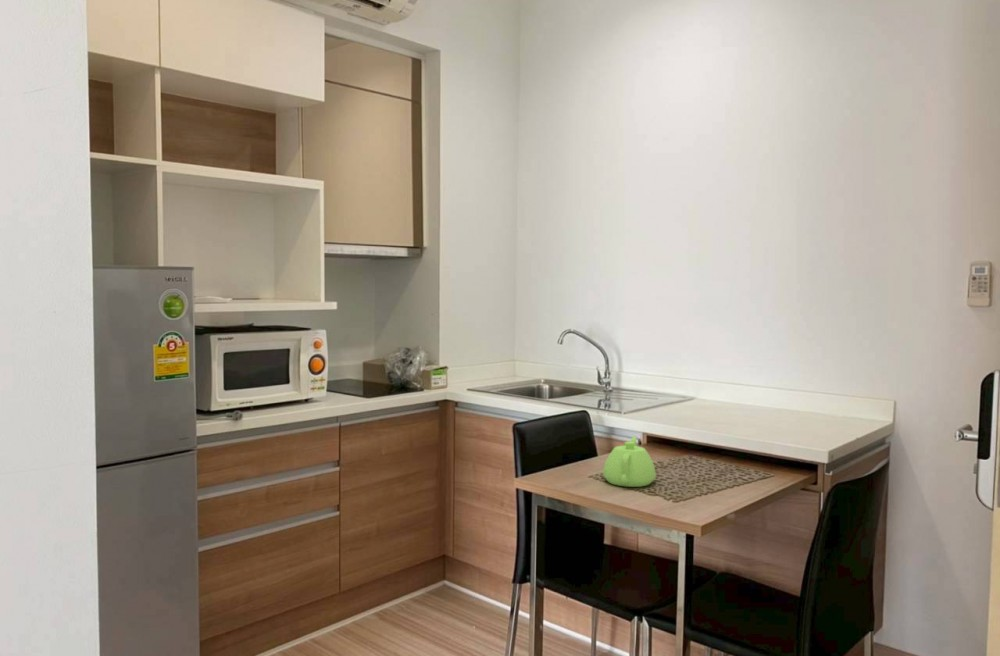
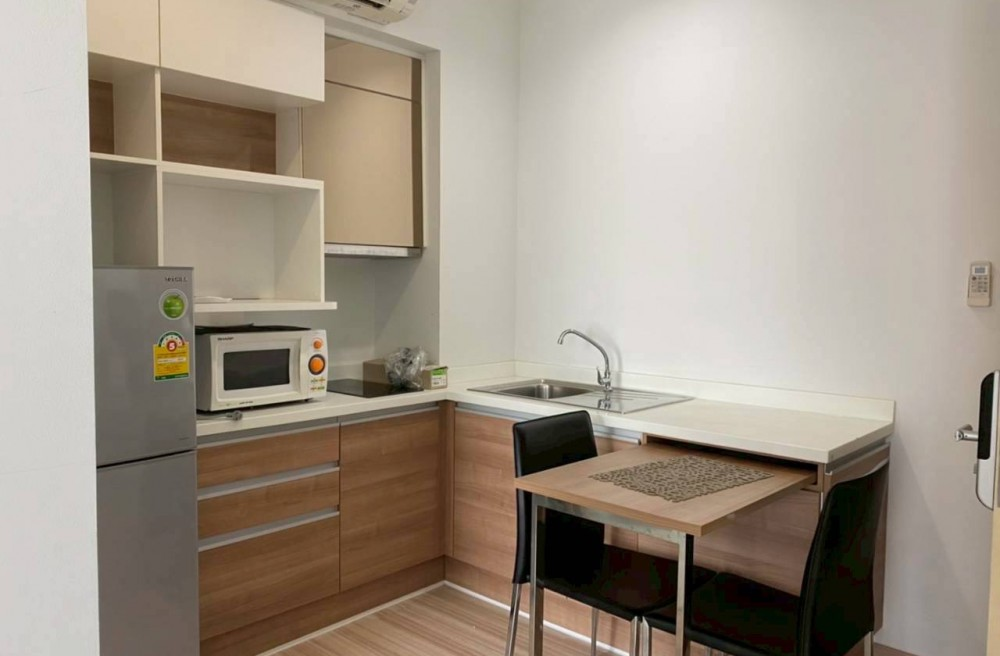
- teapot [602,435,657,488]
